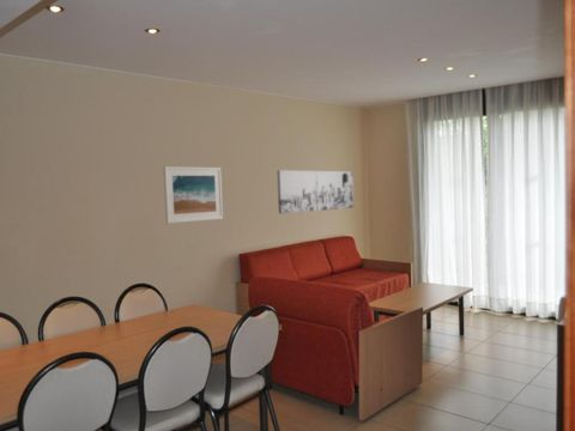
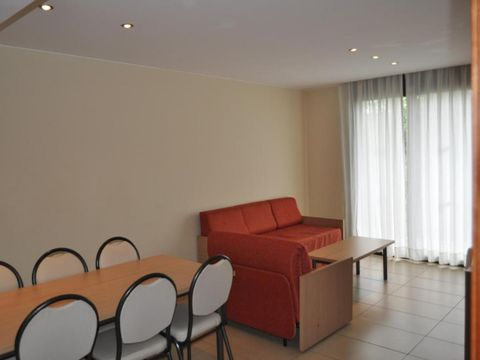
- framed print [162,165,224,225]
- wall art [276,169,355,214]
